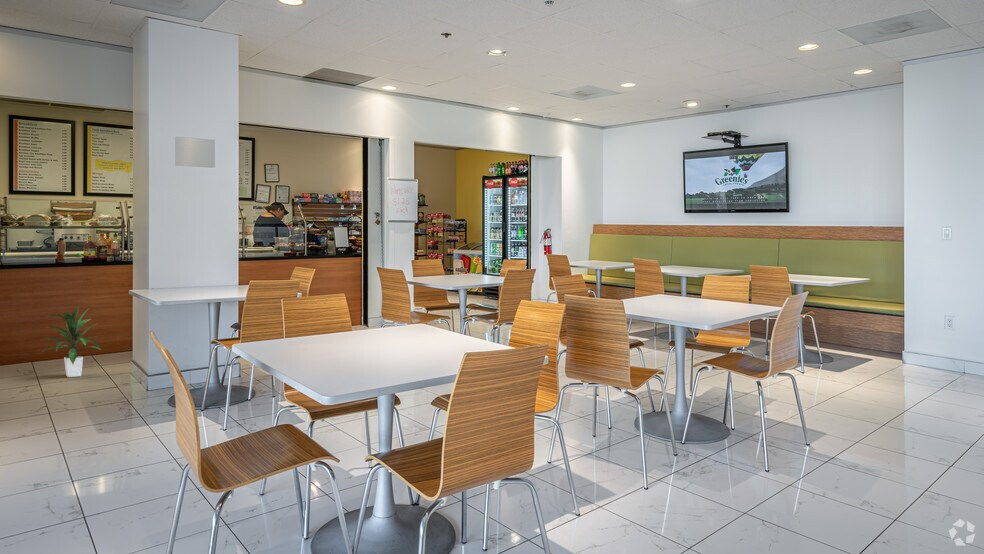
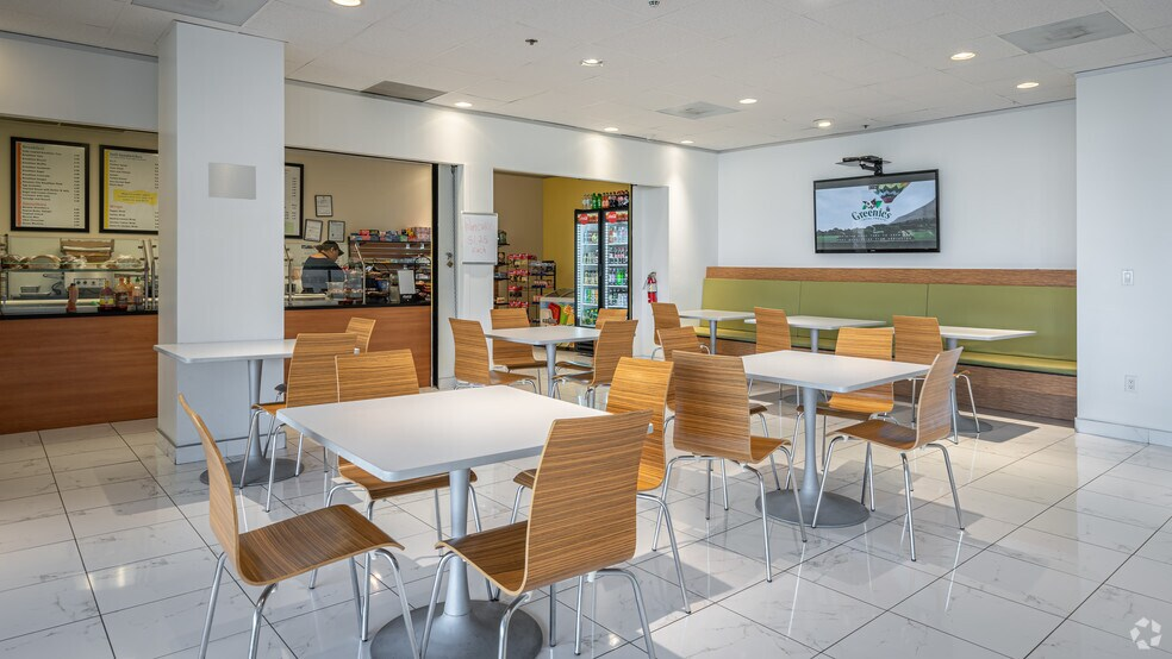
- indoor plant [39,305,102,378]
